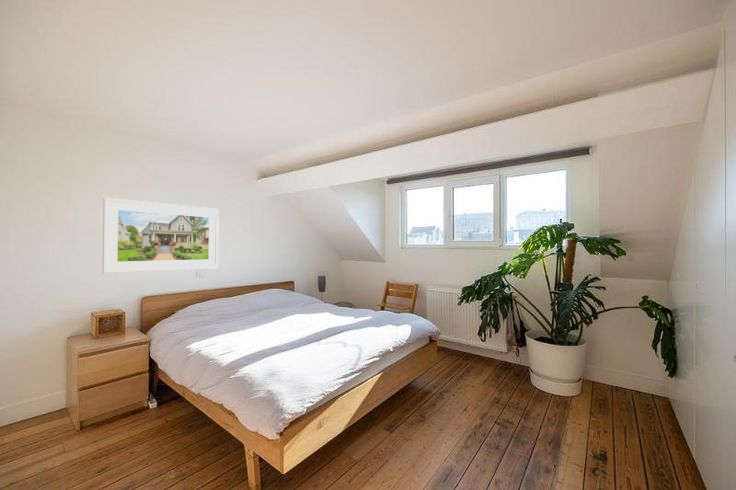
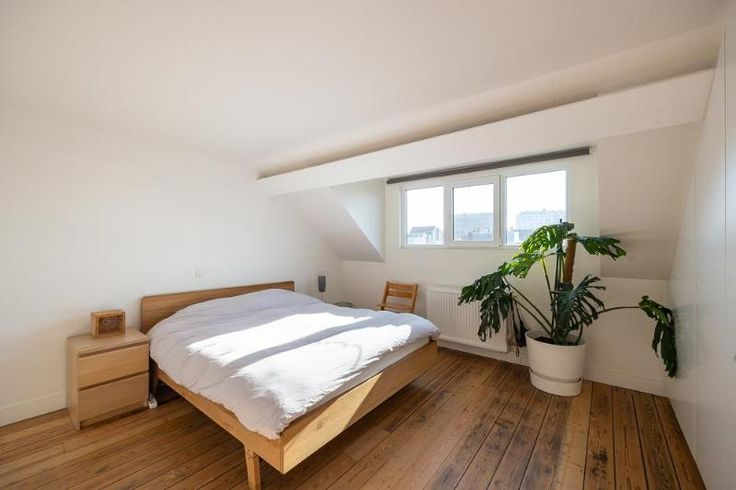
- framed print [101,197,220,274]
